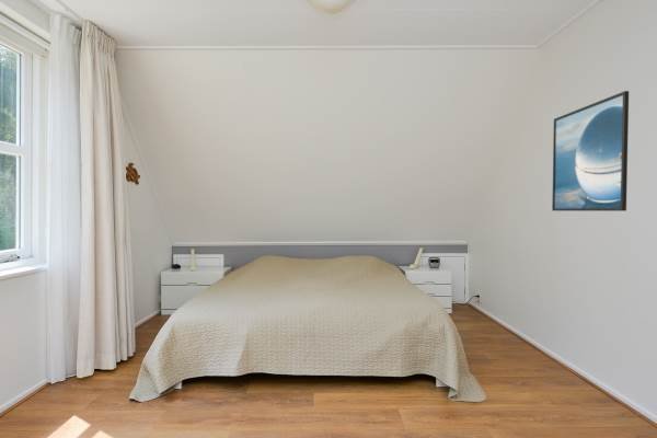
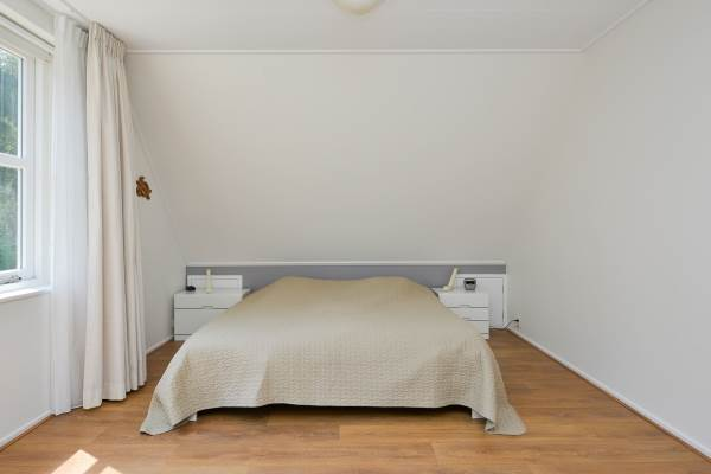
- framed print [551,90,630,212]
